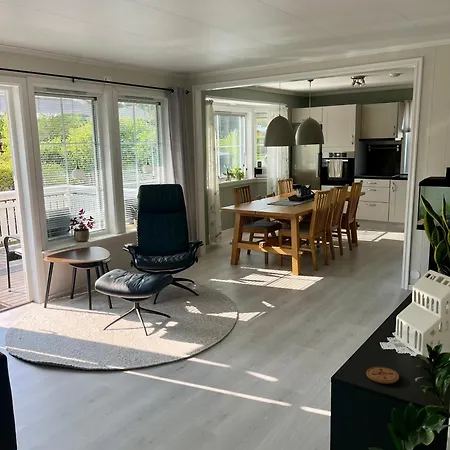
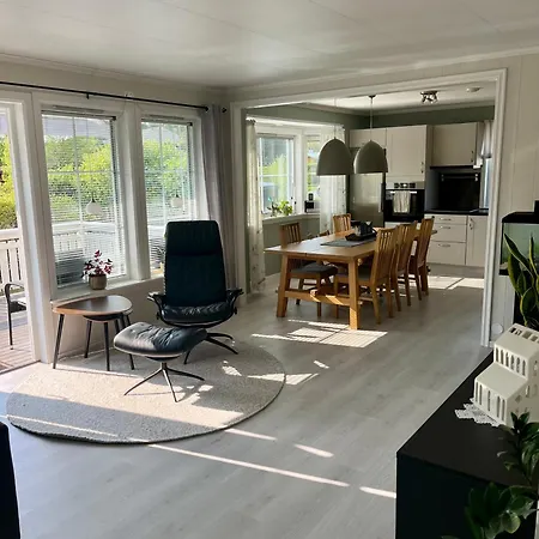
- coaster [366,366,400,384]
